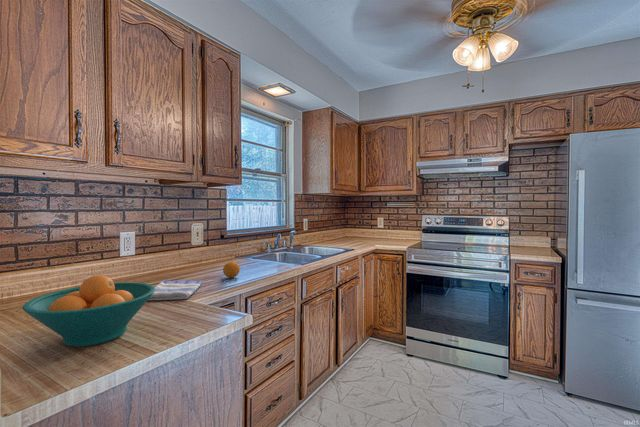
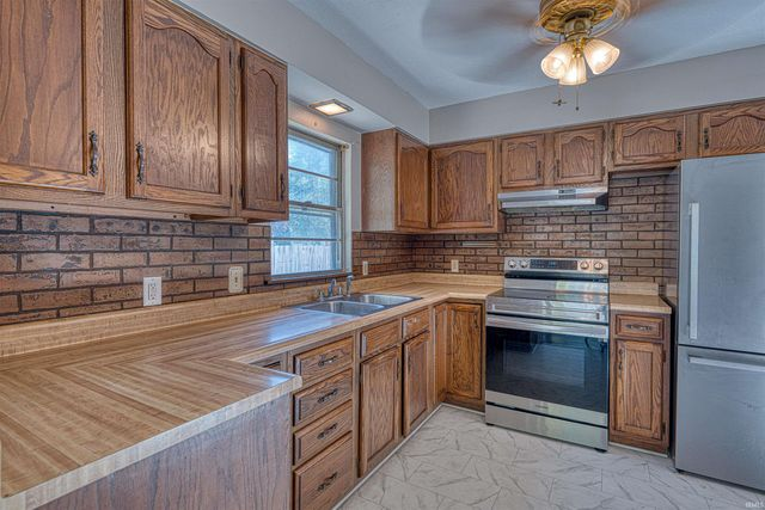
- fruit [222,260,241,279]
- fruit bowl [21,274,156,348]
- dish towel [147,280,203,301]
